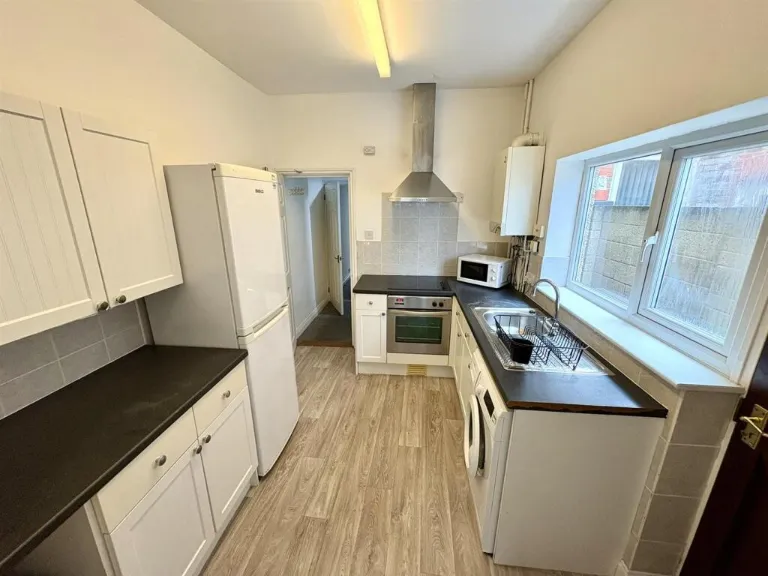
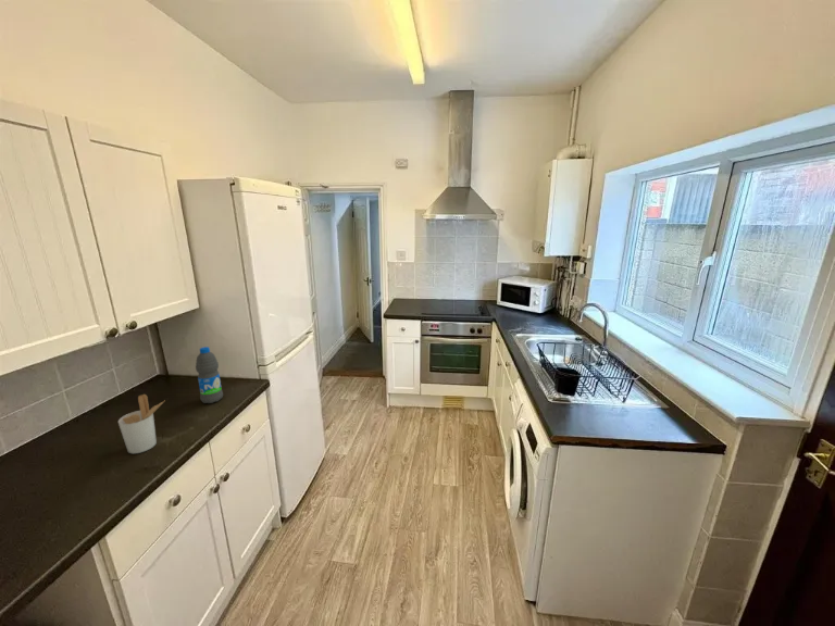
+ water bottle [195,346,224,404]
+ utensil holder [117,393,164,454]
